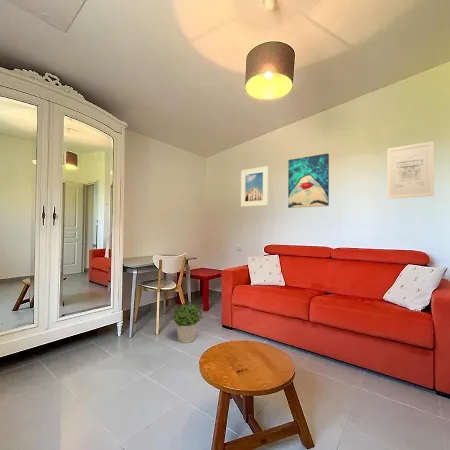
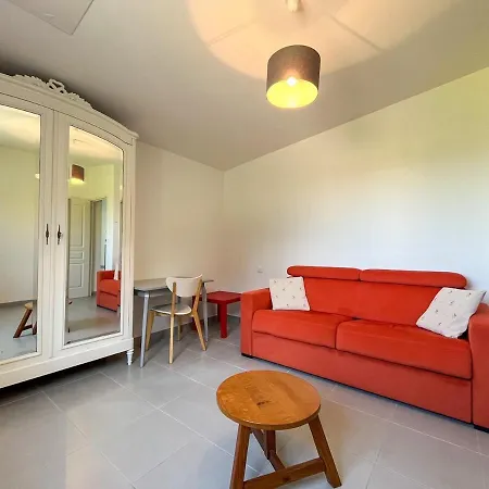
- wall art [287,152,330,209]
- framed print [240,165,269,208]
- wall art [387,140,435,200]
- potted plant [172,301,204,344]
